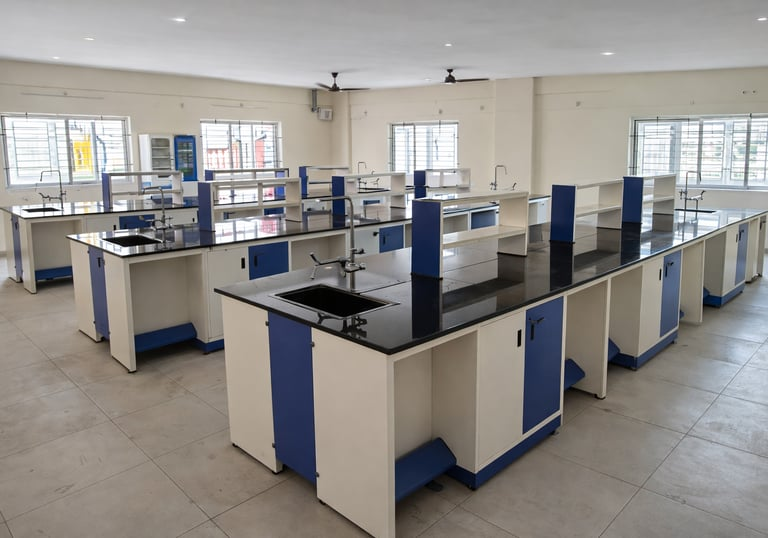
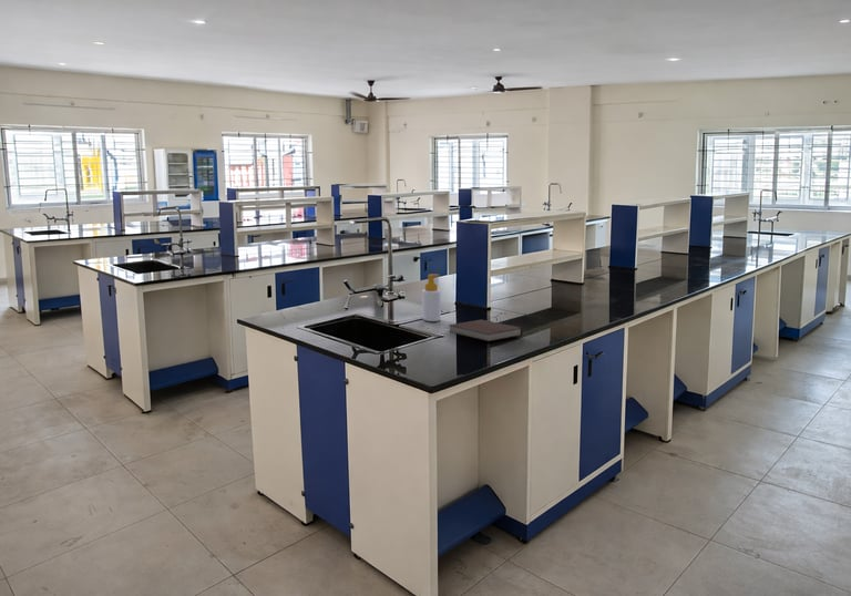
+ soap bottle [421,274,442,322]
+ notebook [448,319,523,342]
